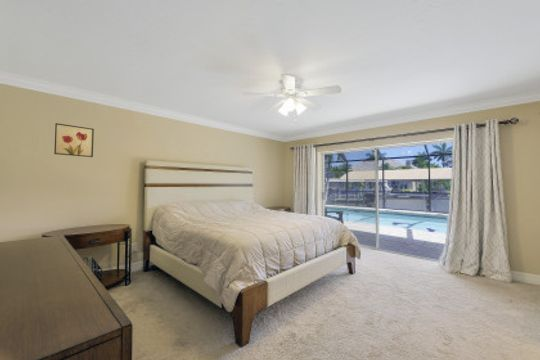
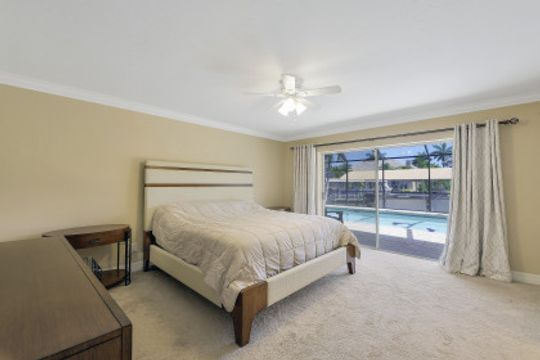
- wall art [53,122,95,158]
